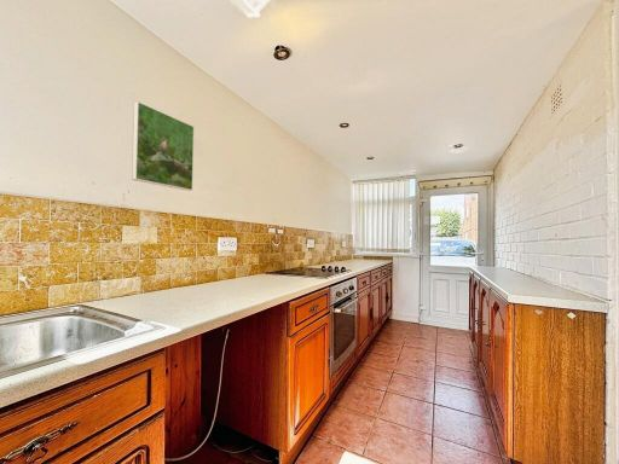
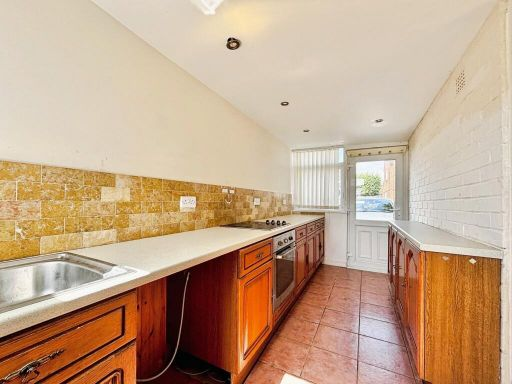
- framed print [131,100,196,192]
